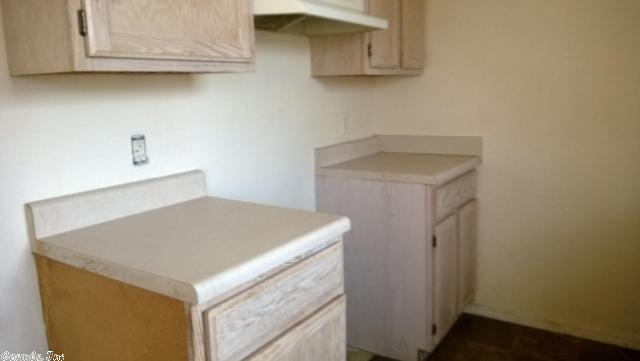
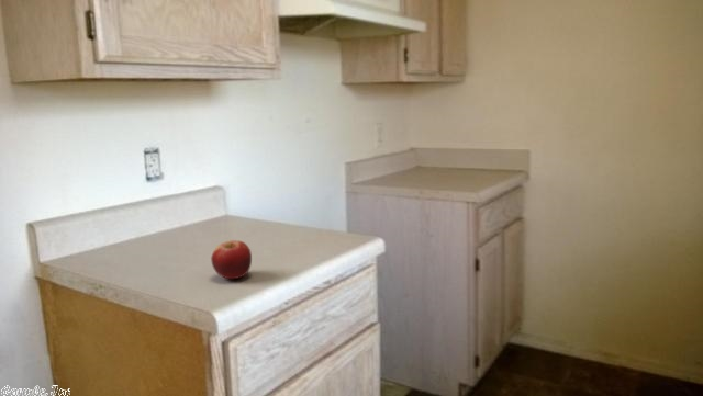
+ fruit [210,239,253,280]
